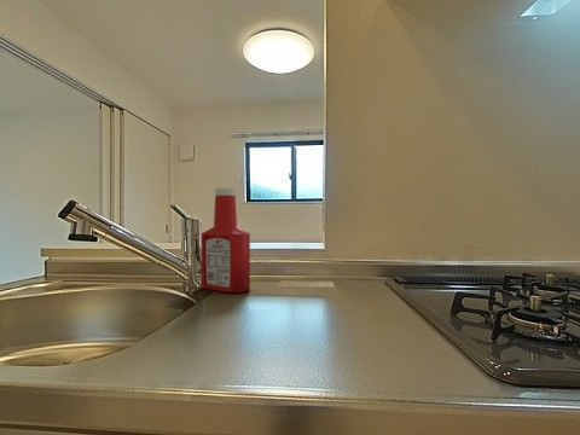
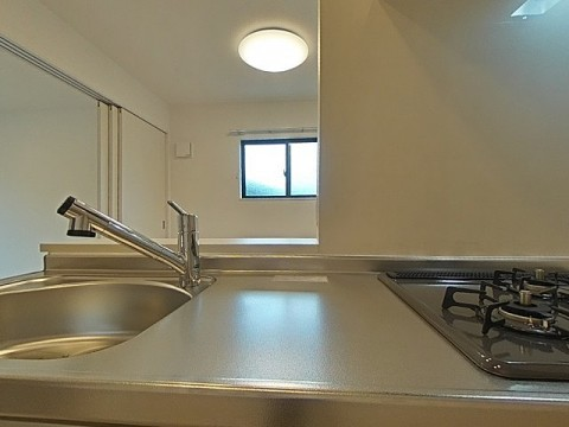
- soap bottle [201,187,251,294]
